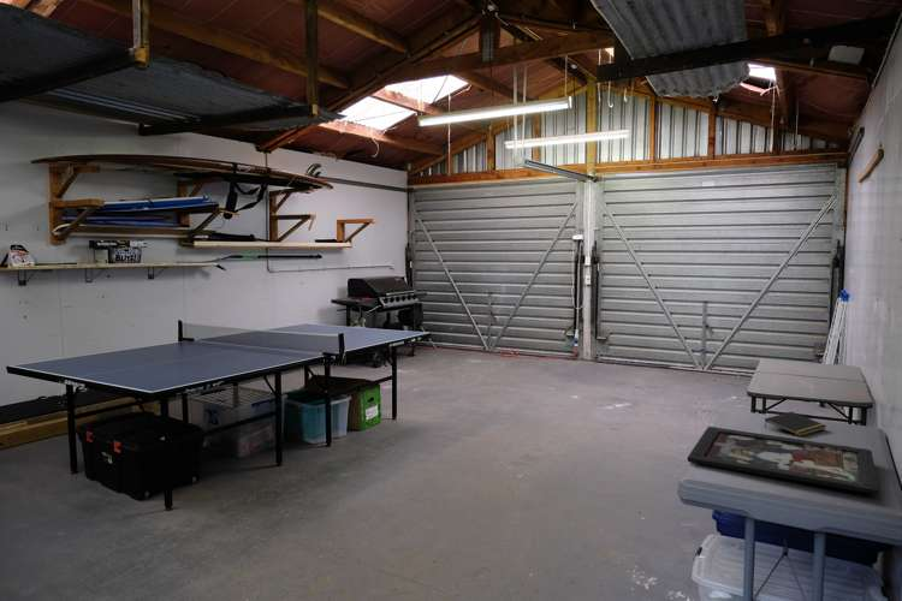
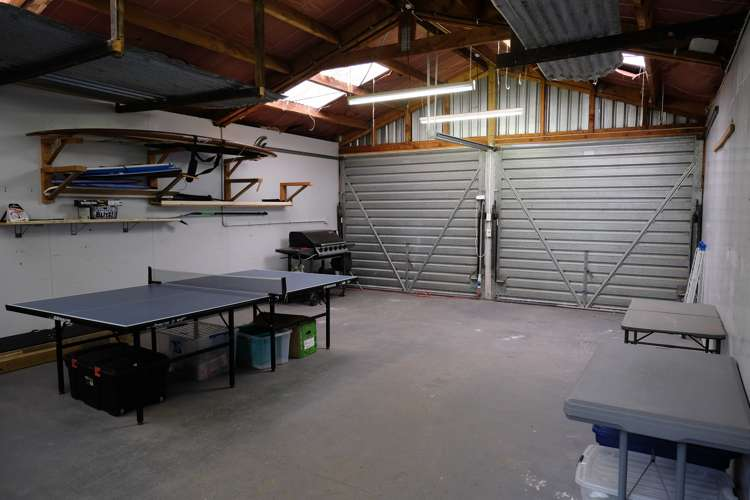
- board game [687,426,880,495]
- notepad [764,411,827,438]
